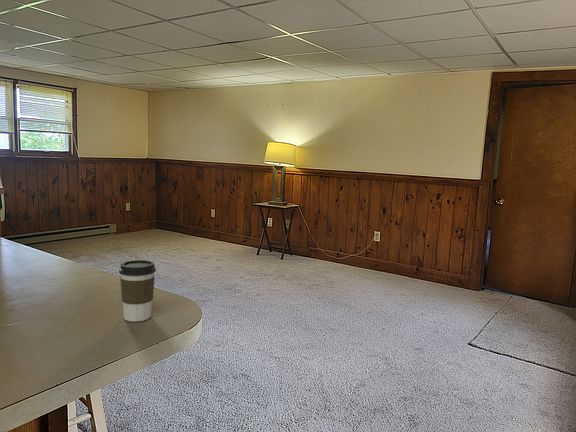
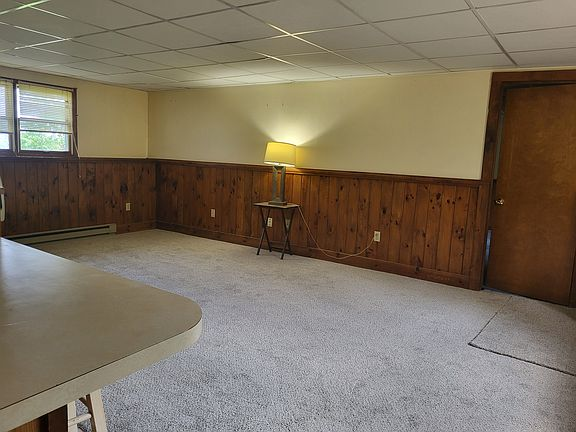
- coffee cup [118,259,157,323]
